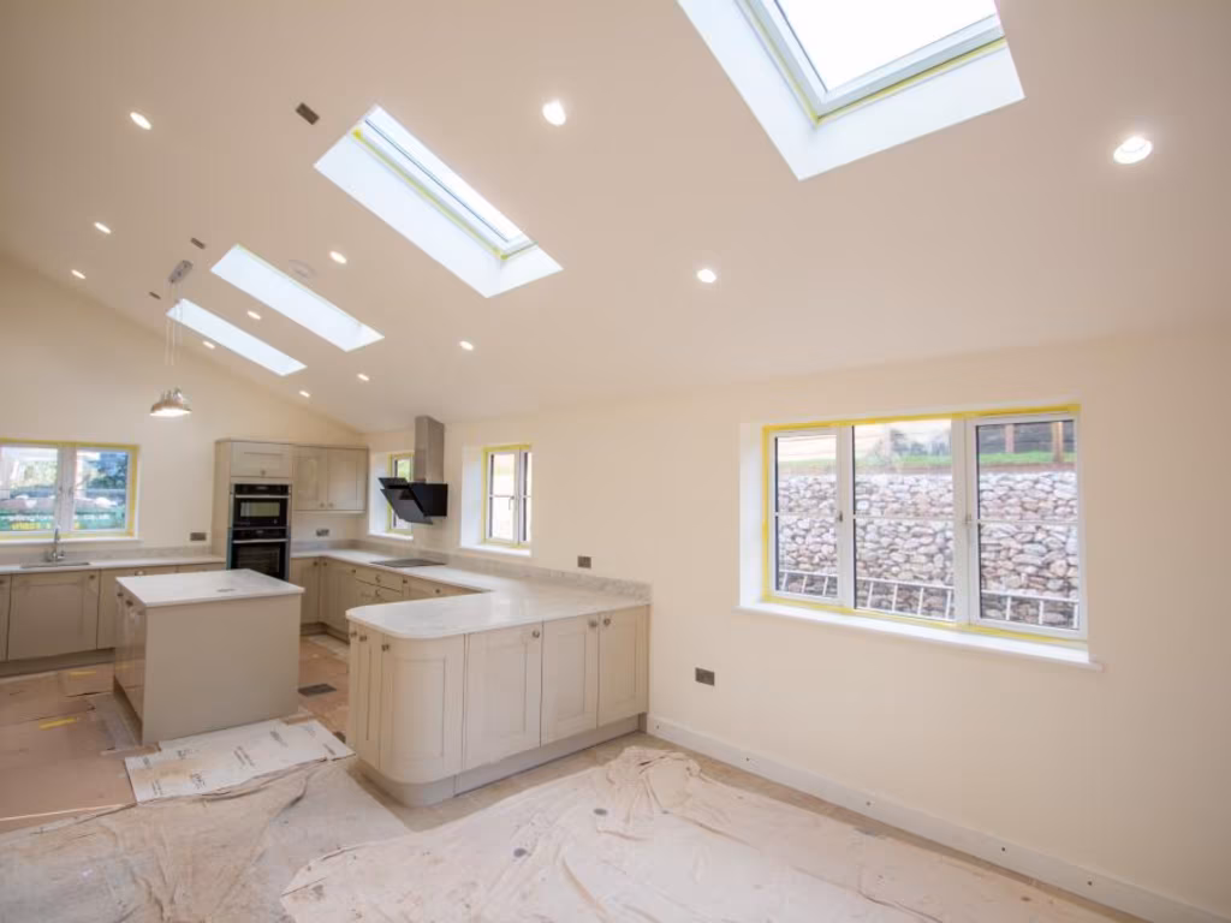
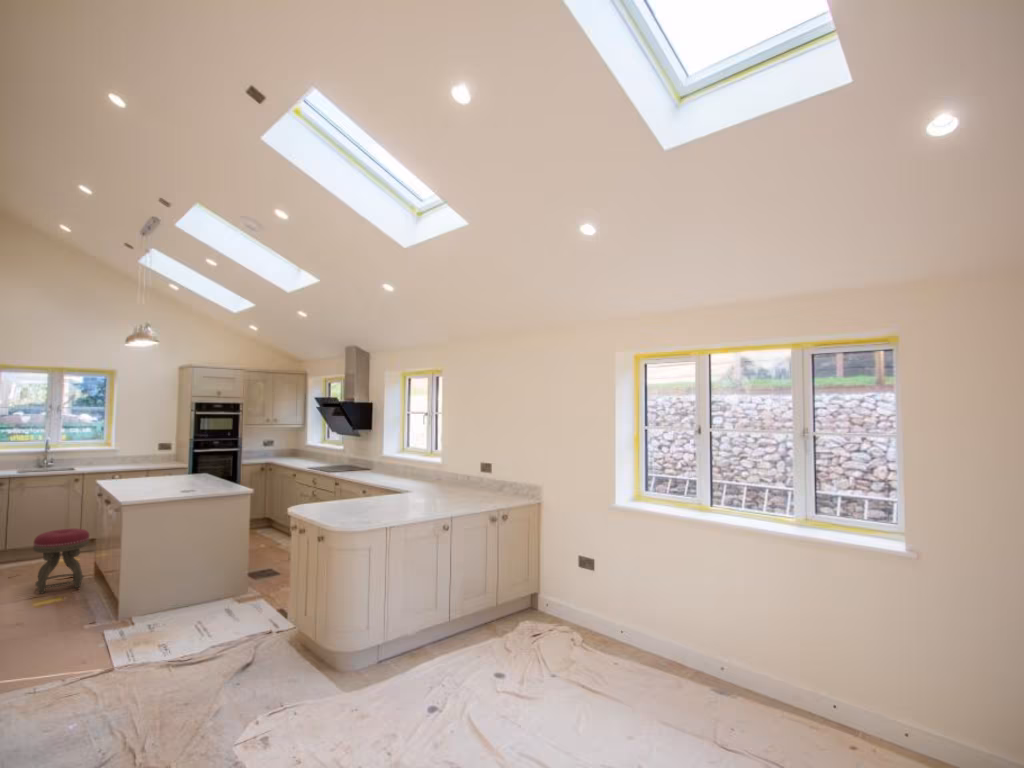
+ stool [32,528,90,595]
